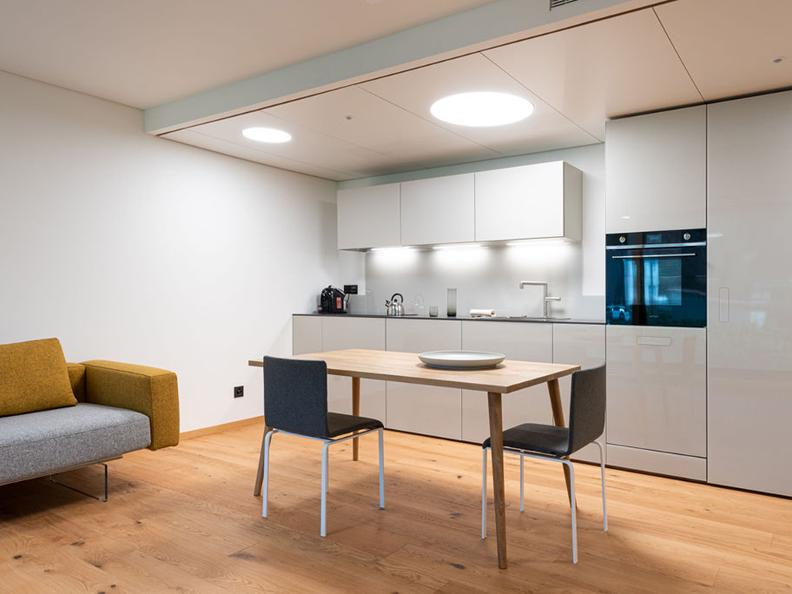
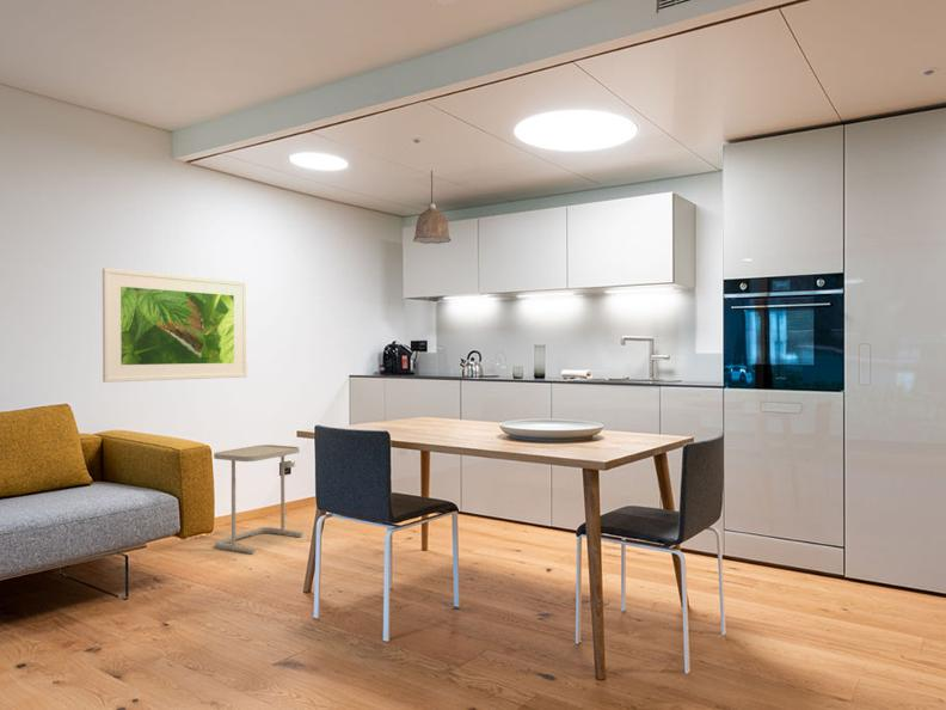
+ pendant lamp [412,170,452,245]
+ side table [213,443,303,556]
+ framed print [102,267,248,384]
